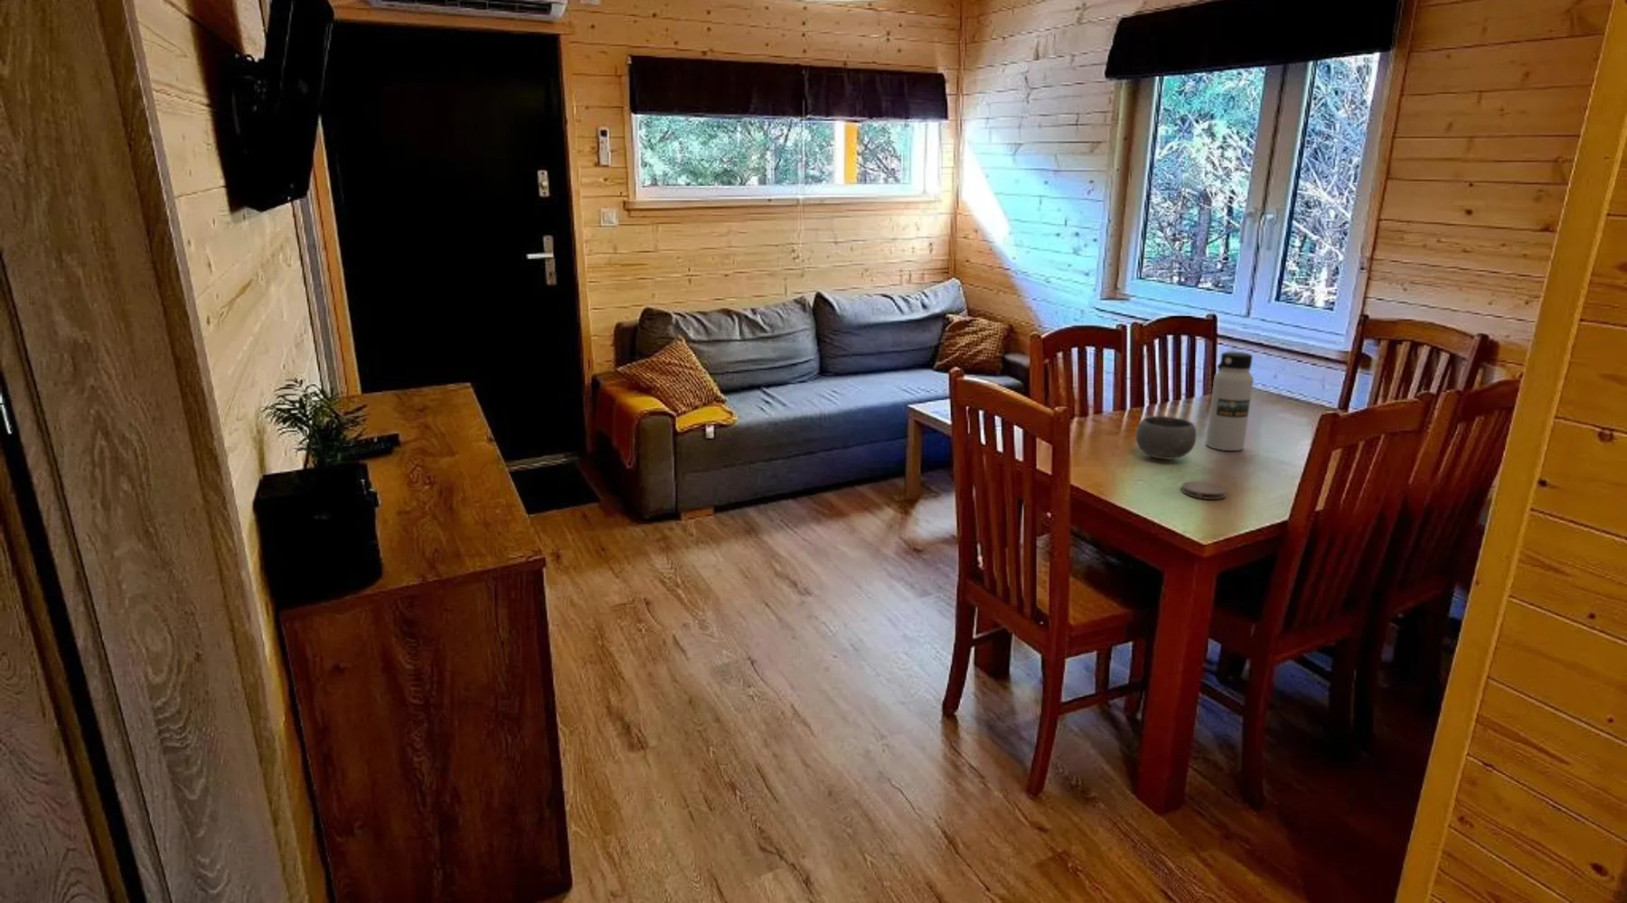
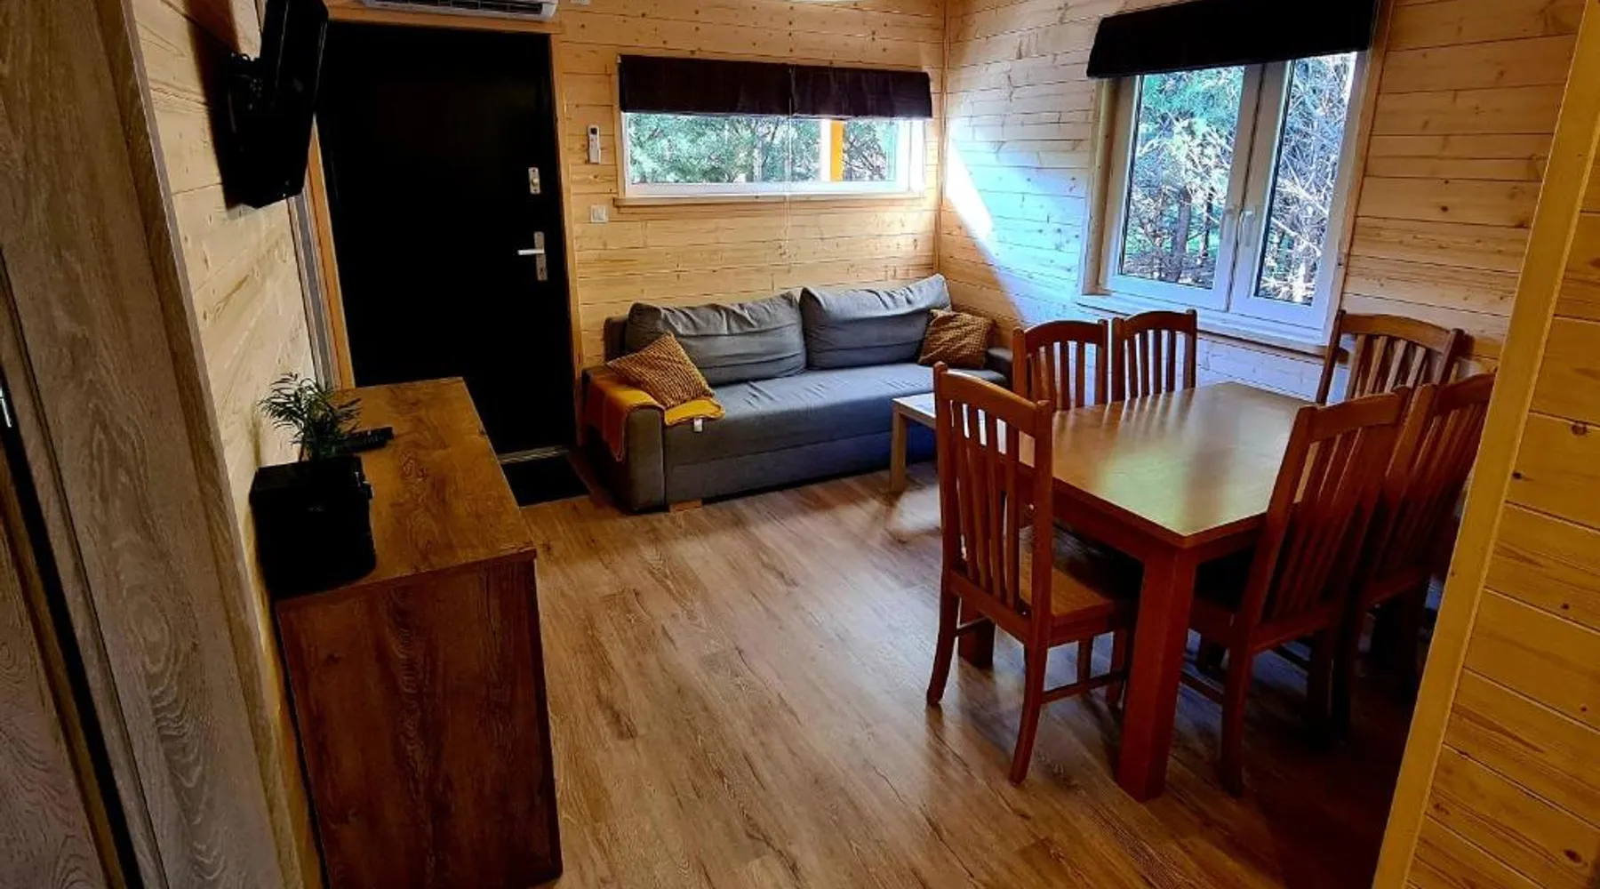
- bowl [1135,416,1197,460]
- coaster [1181,479,1227,500]
- water bottle [1205,351,1254,452]
